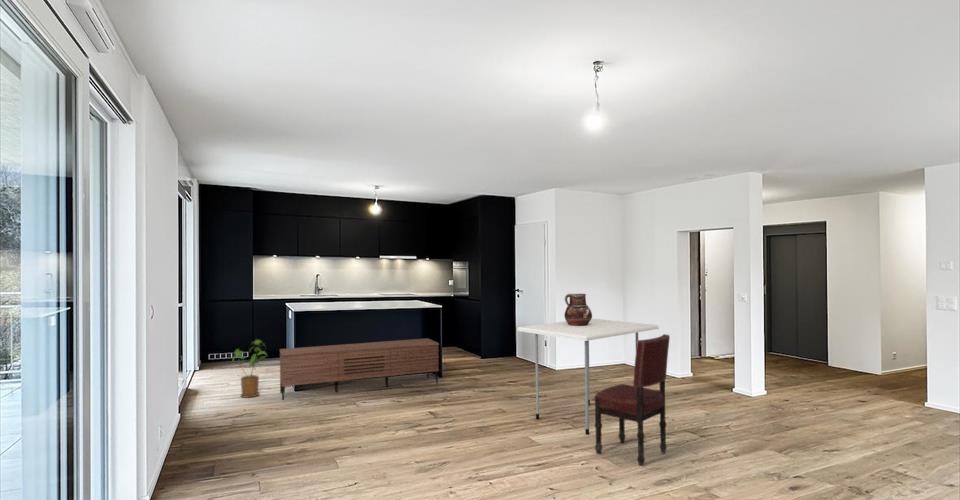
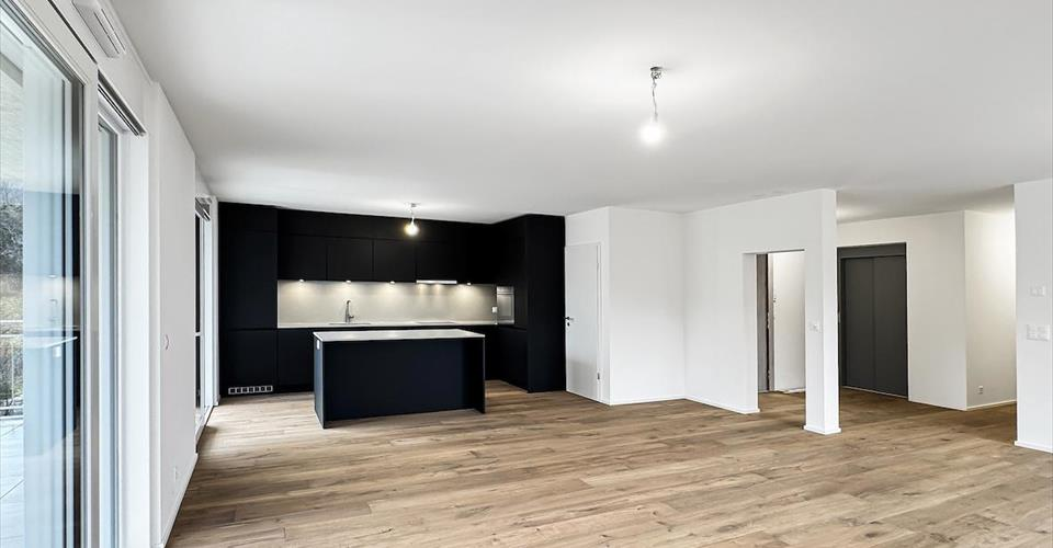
- dining chair [594,333,671,467]
- dining table [516,318,660,436]
- sideboard [279,337,440,401]
- house plant [231,339,269,399]
- ceramic pot [563,293,593,326]
